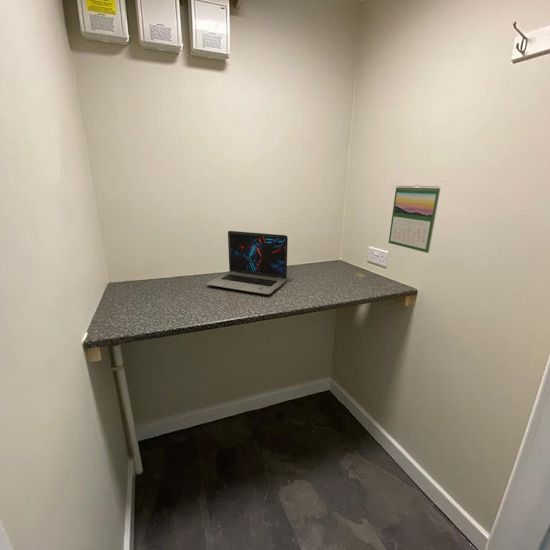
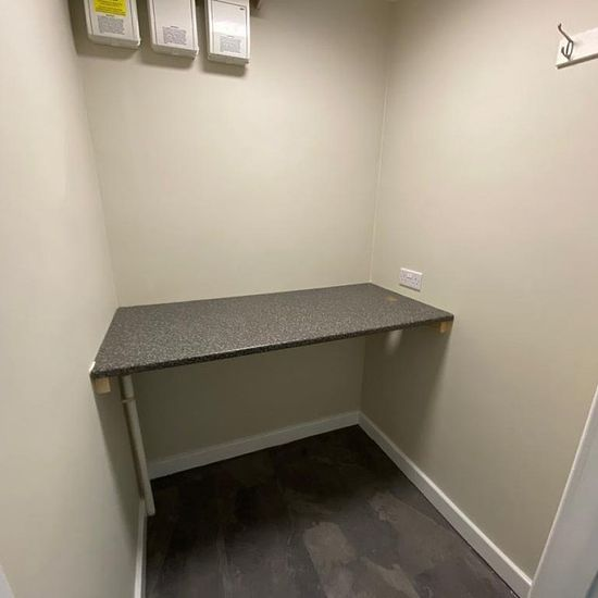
- laptop [205,230,289,296]
- calendar [388,184,441,254]
